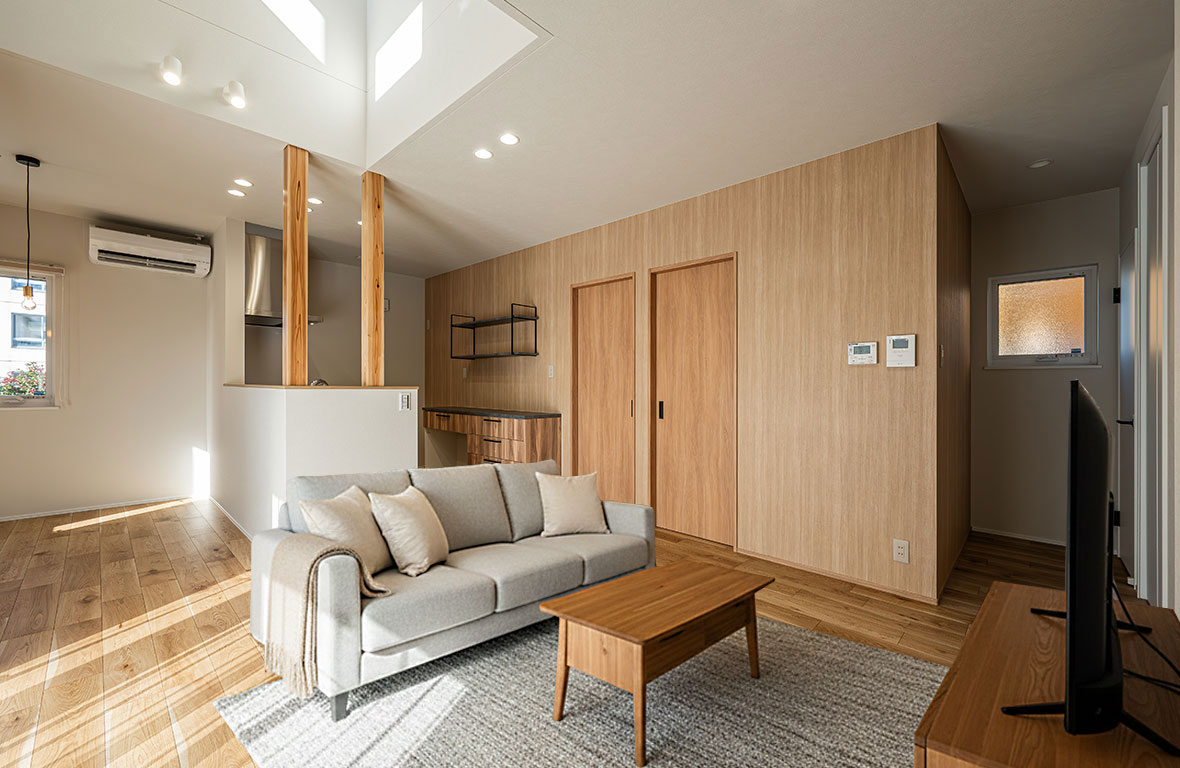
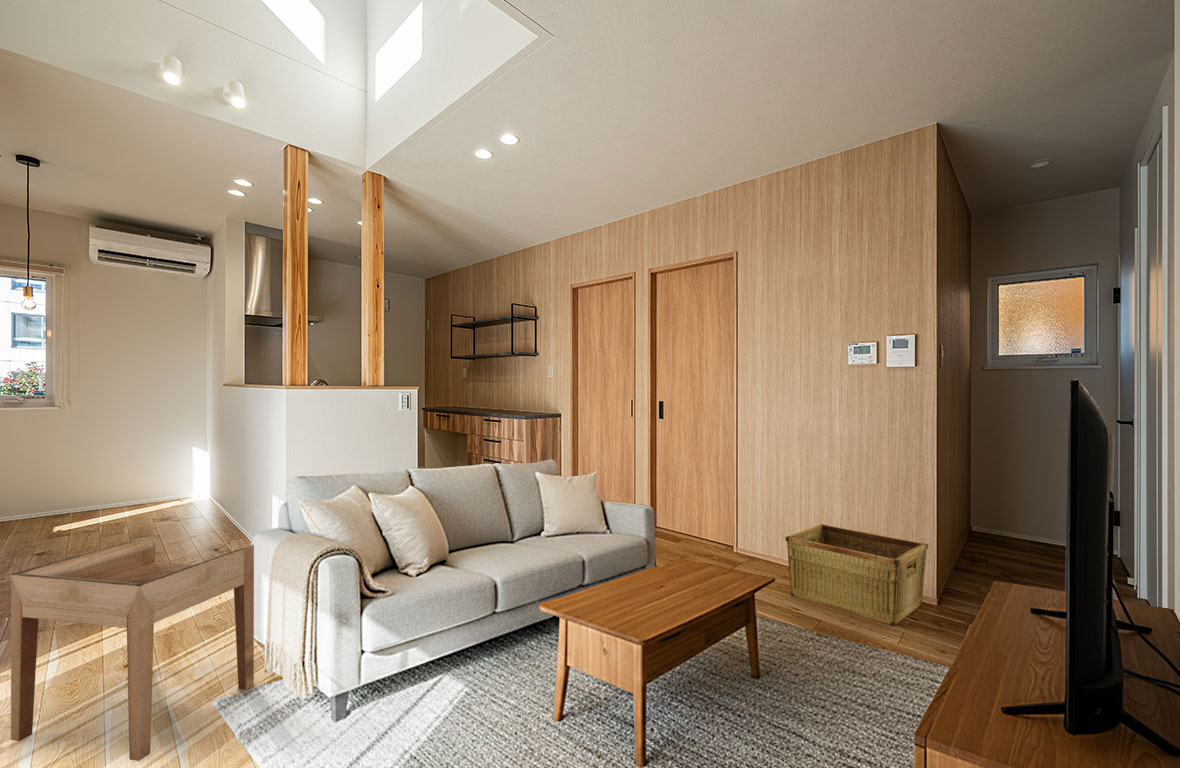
+ side table [10,537,255,762]
+ hamper [785,523,929,627]
